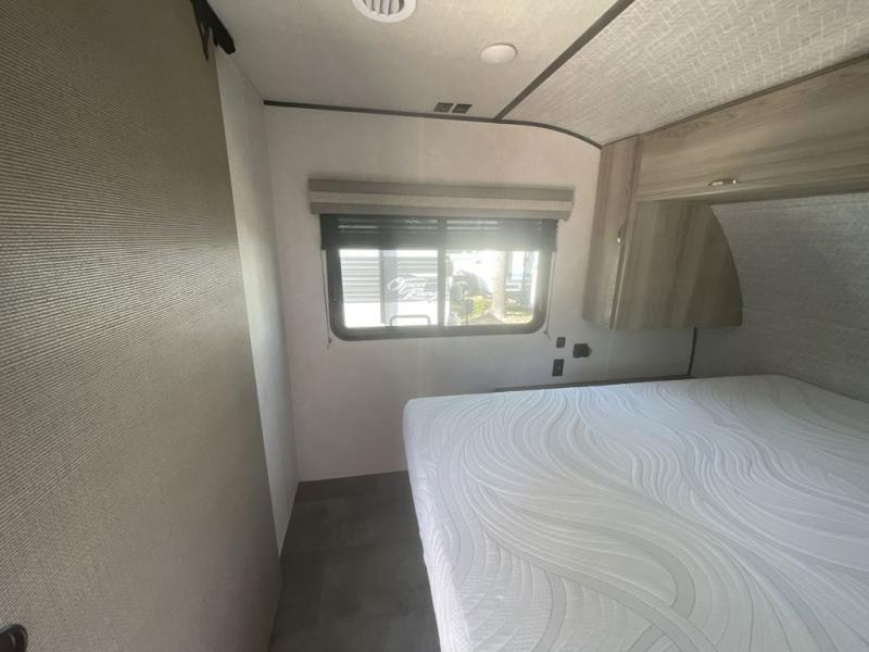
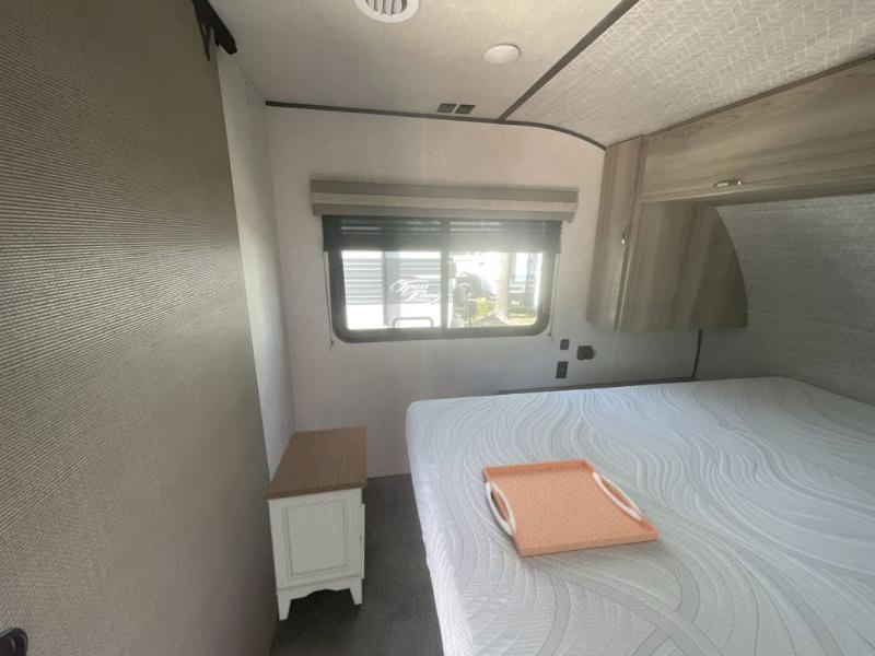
+ nightstand [264,425,368,621]
+ serving tray [481,458,661,558]
